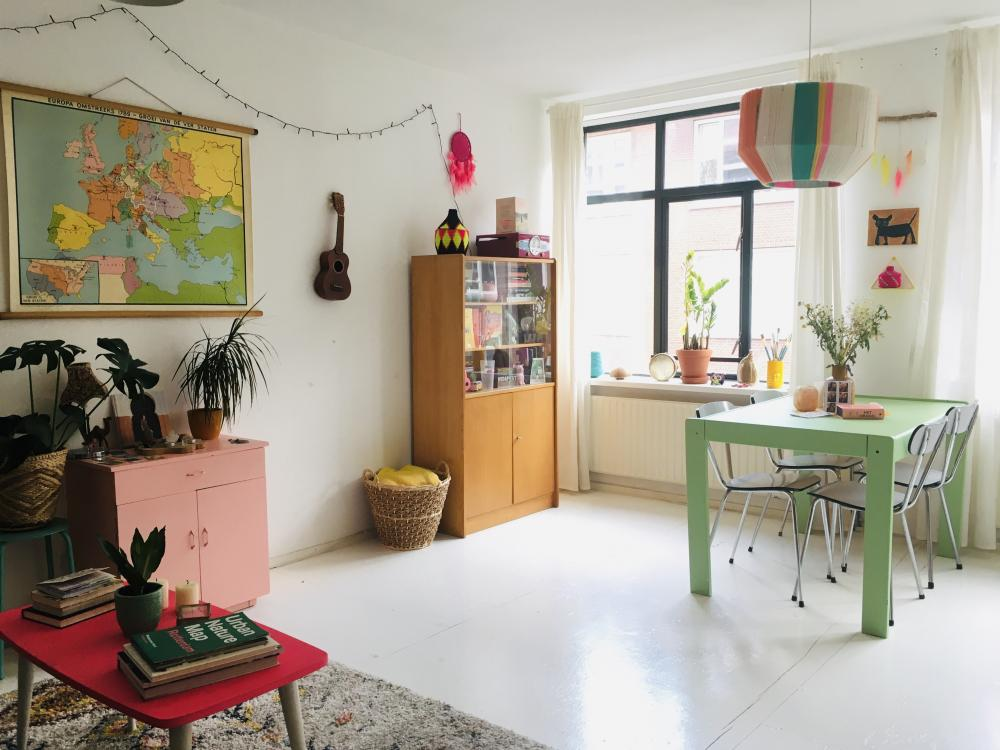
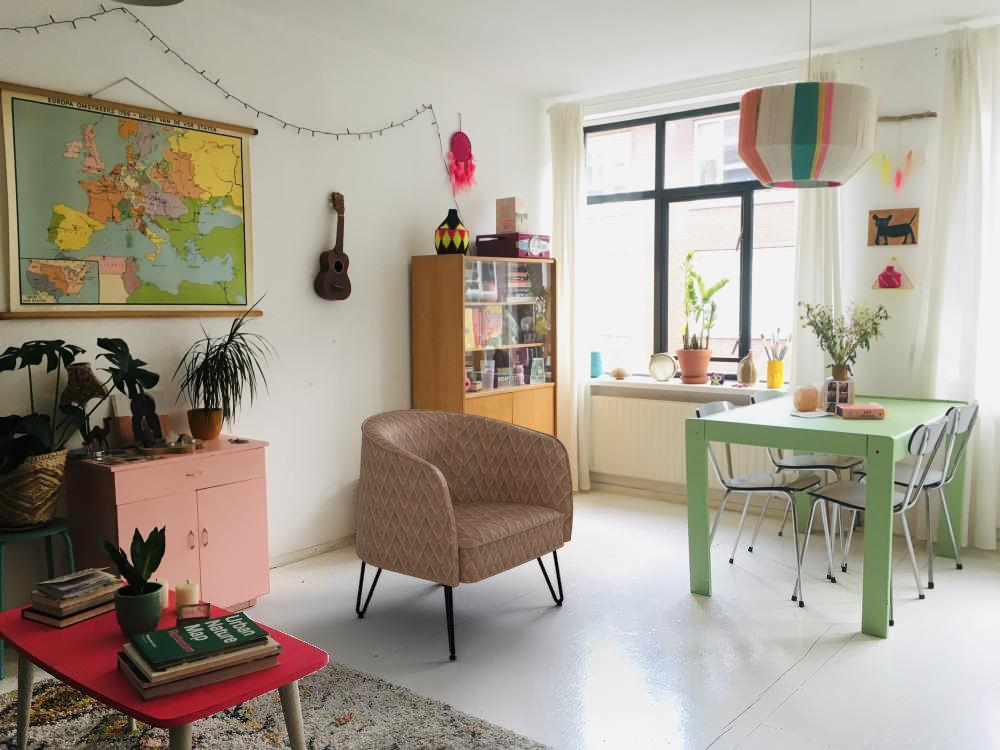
+ armchair [354,408,574,661]
